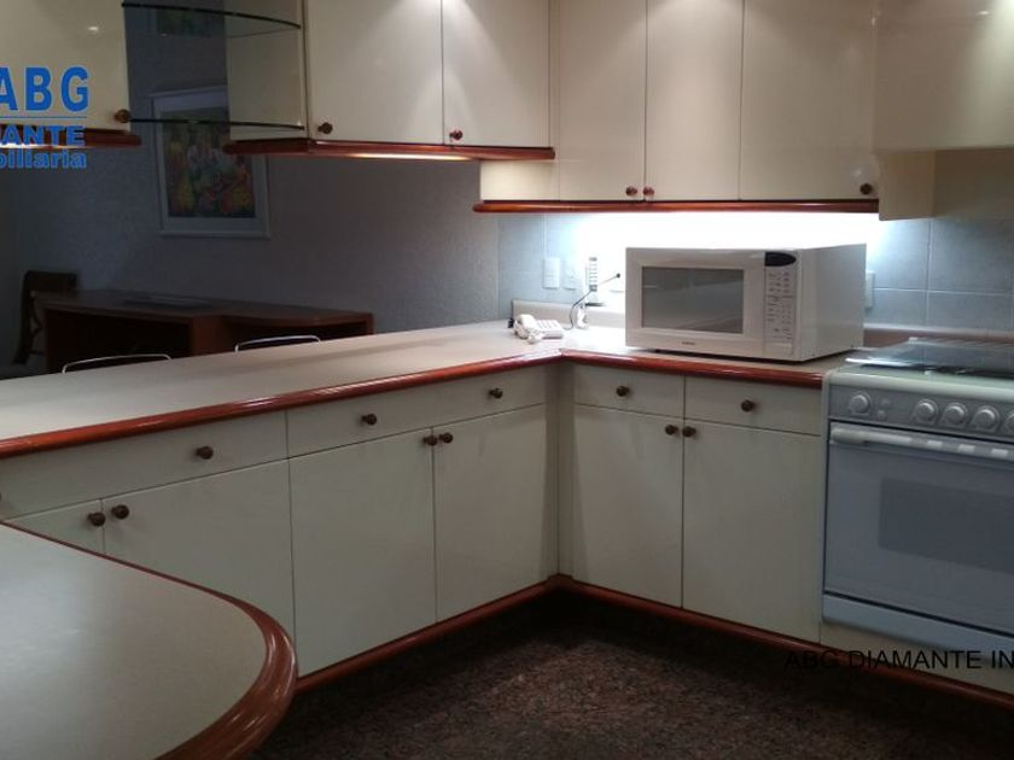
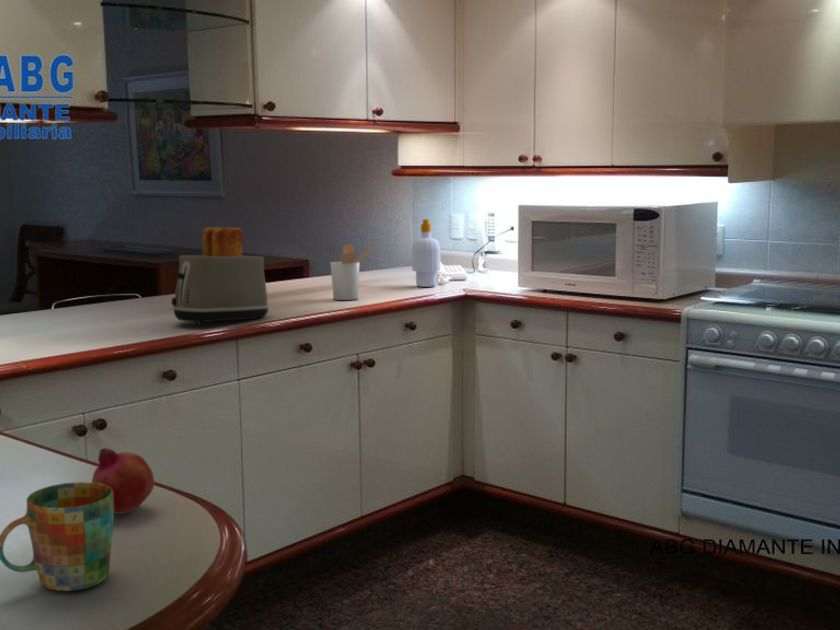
+ fruit [91,447,155,515]
+ mug [0,481,115,592]
+ toaster [170,226,270,327]
+ utensil holder [330,243,374,301]
+ soap bottle [411,218,441,288]
